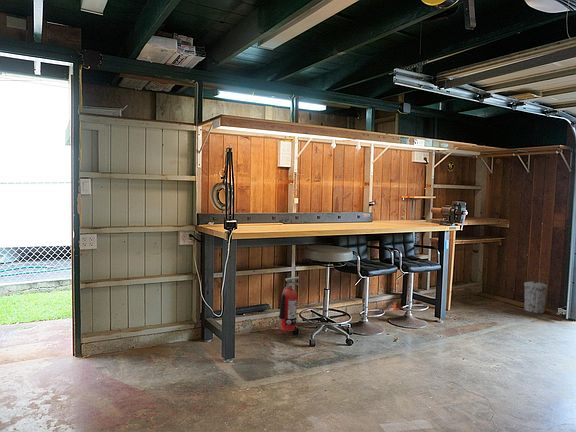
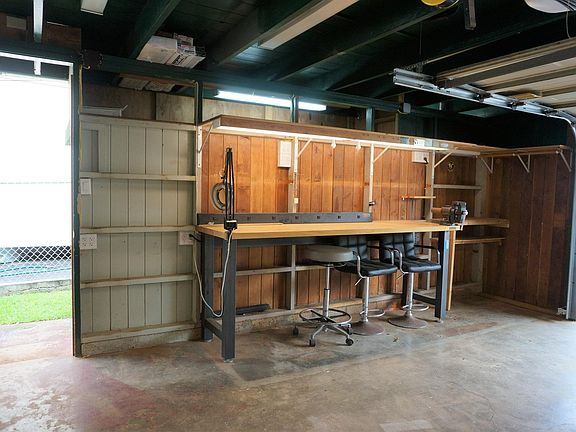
- fire extinguisher [278,276,301,332]
- trash can [523,280,549,314]
